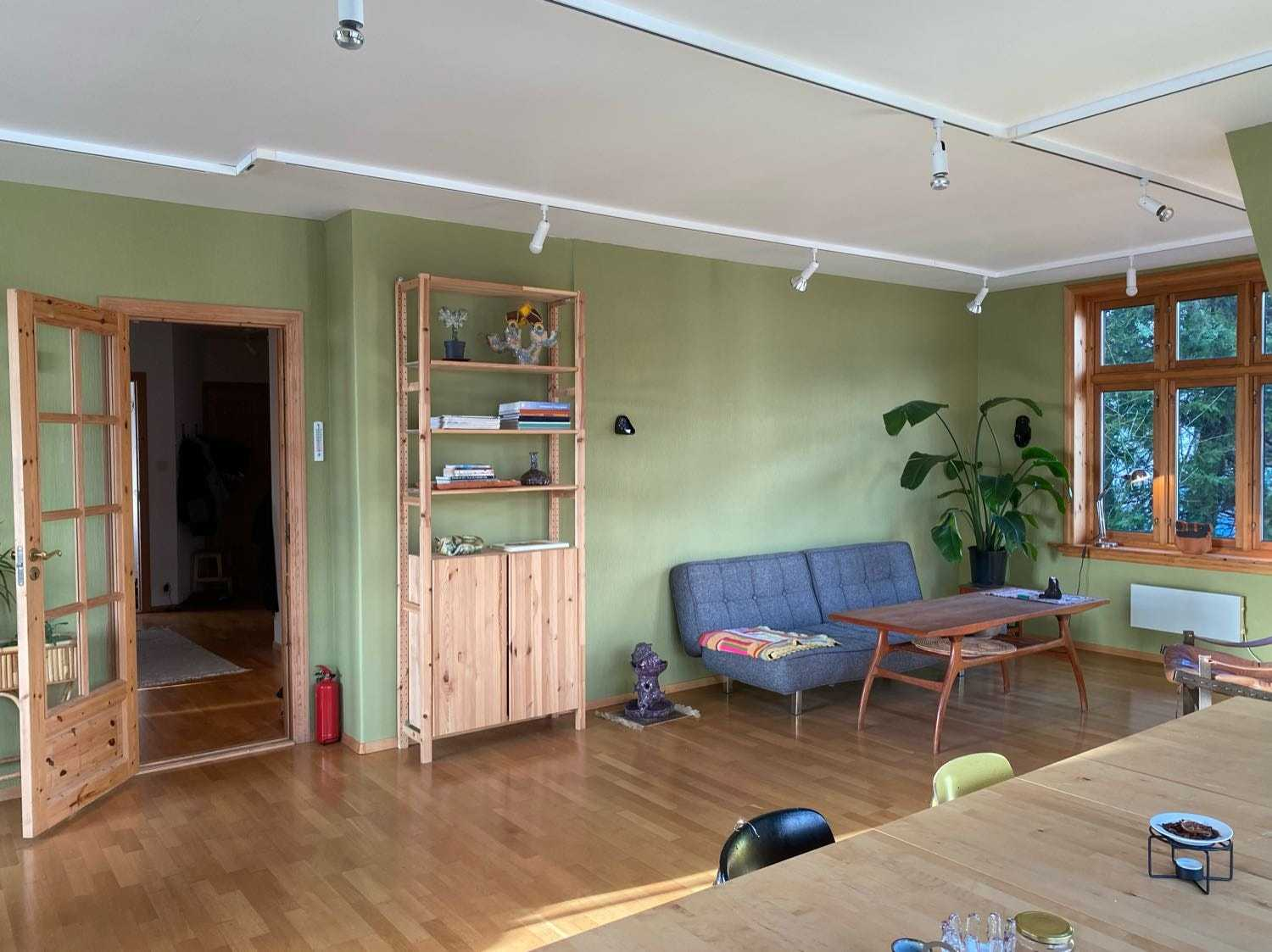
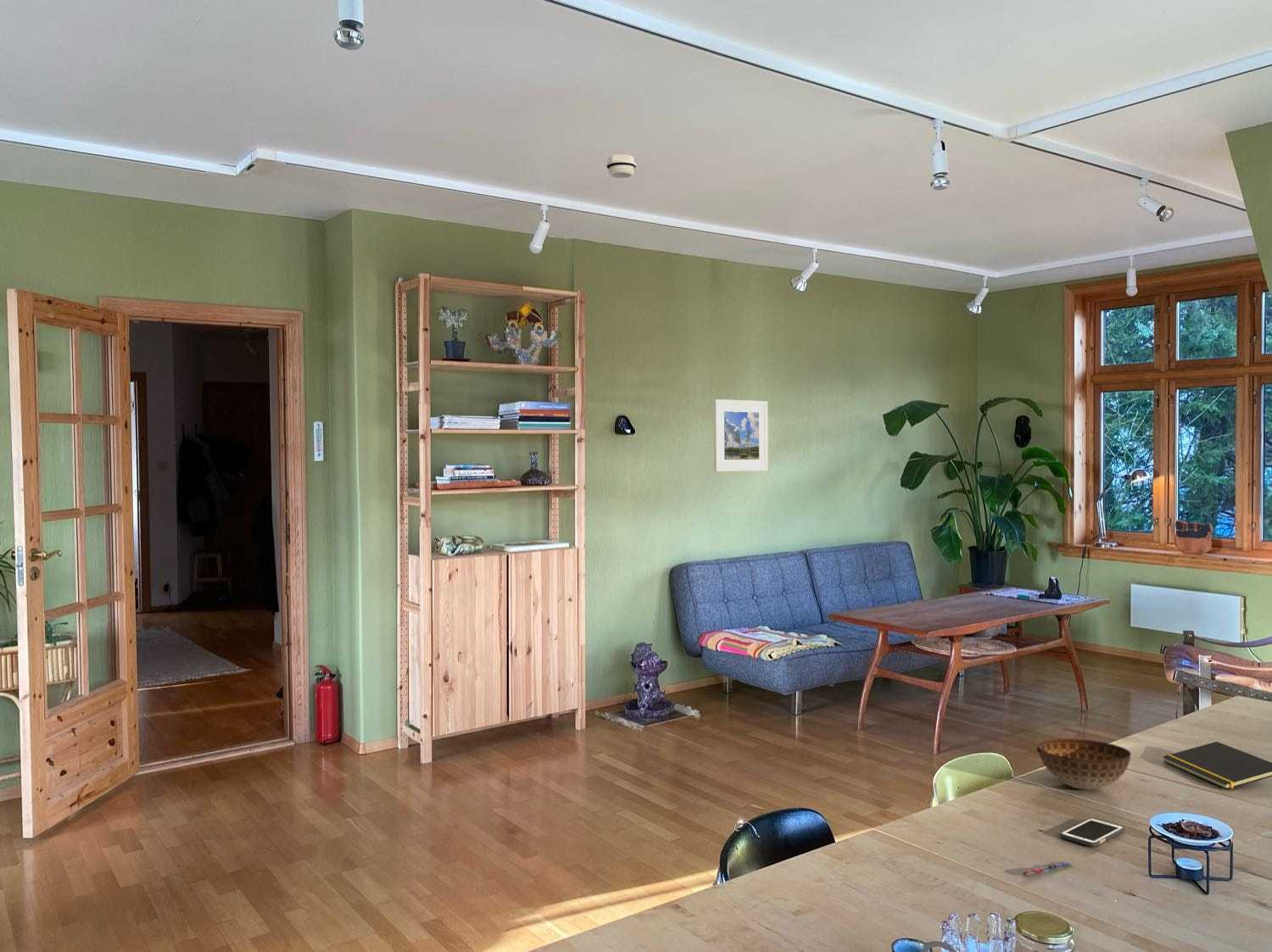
+ pen [1021,861,1074,877]
+ cell phone [1060,817,1125,848]
+ smoke detector [605,153,637,179]
+ notepad [1162,741,1272,790]
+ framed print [713,398,769,472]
+ bowl [1035,738,1132,791]
